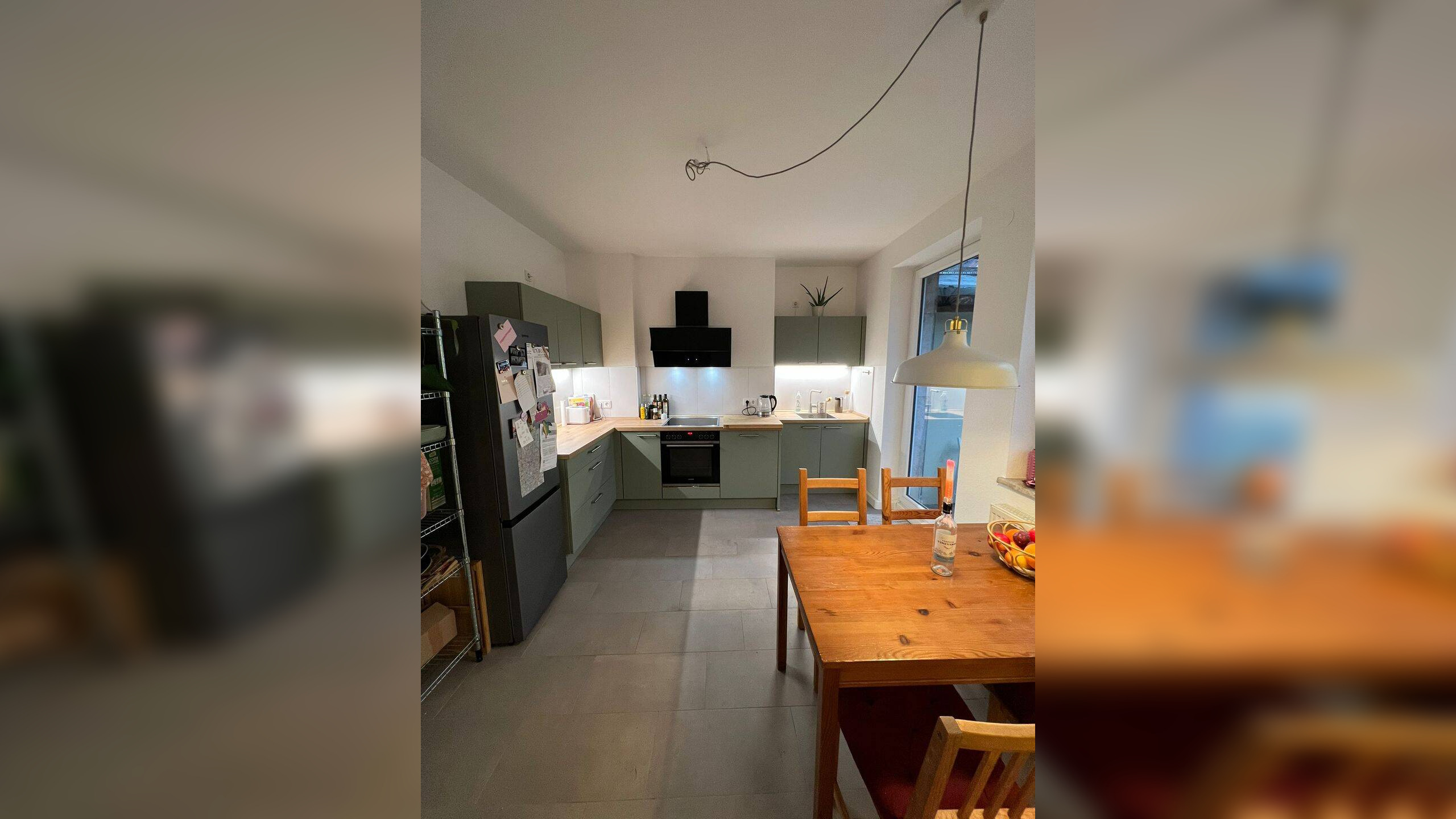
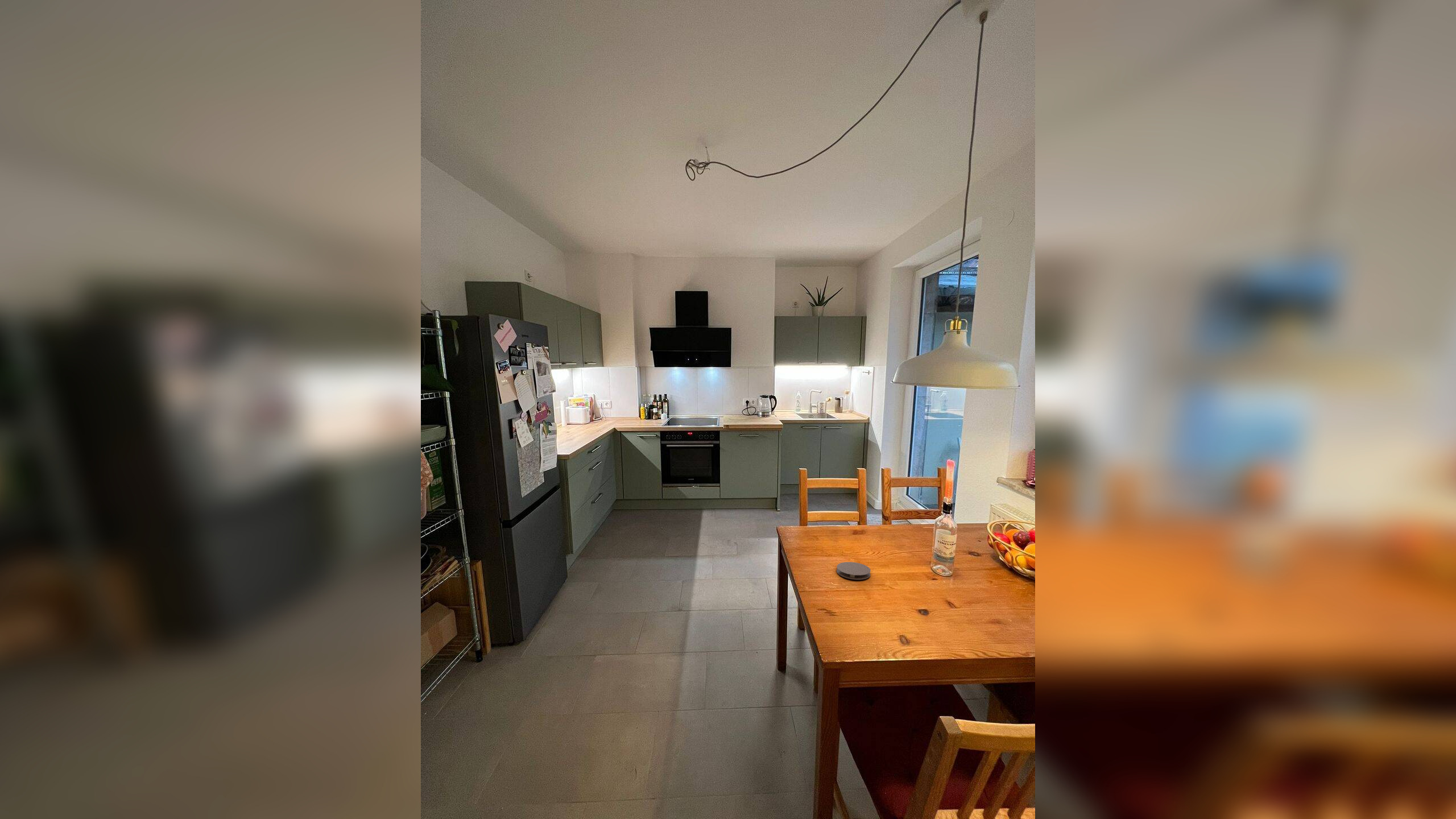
+ coaster [836,561,871,580]
